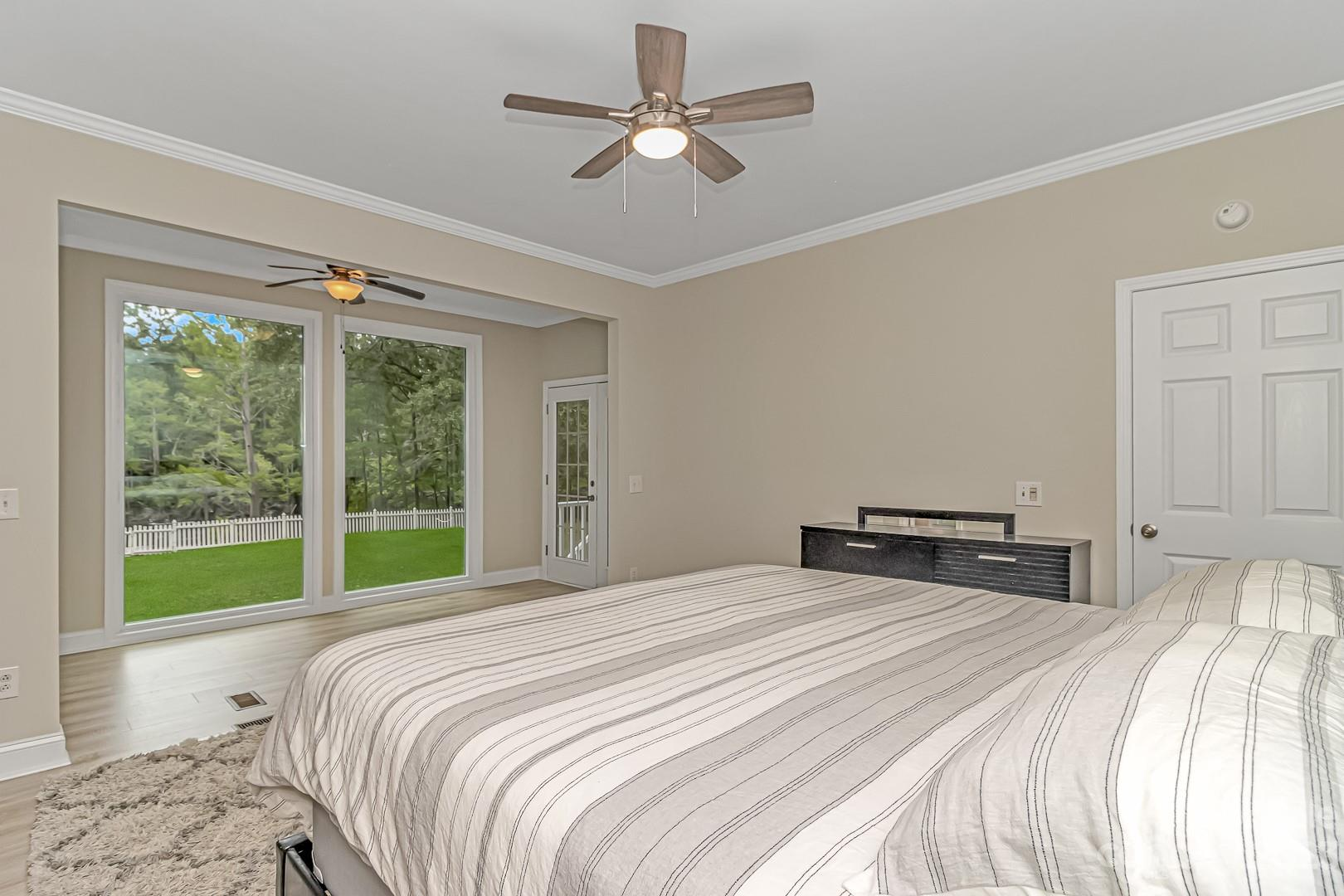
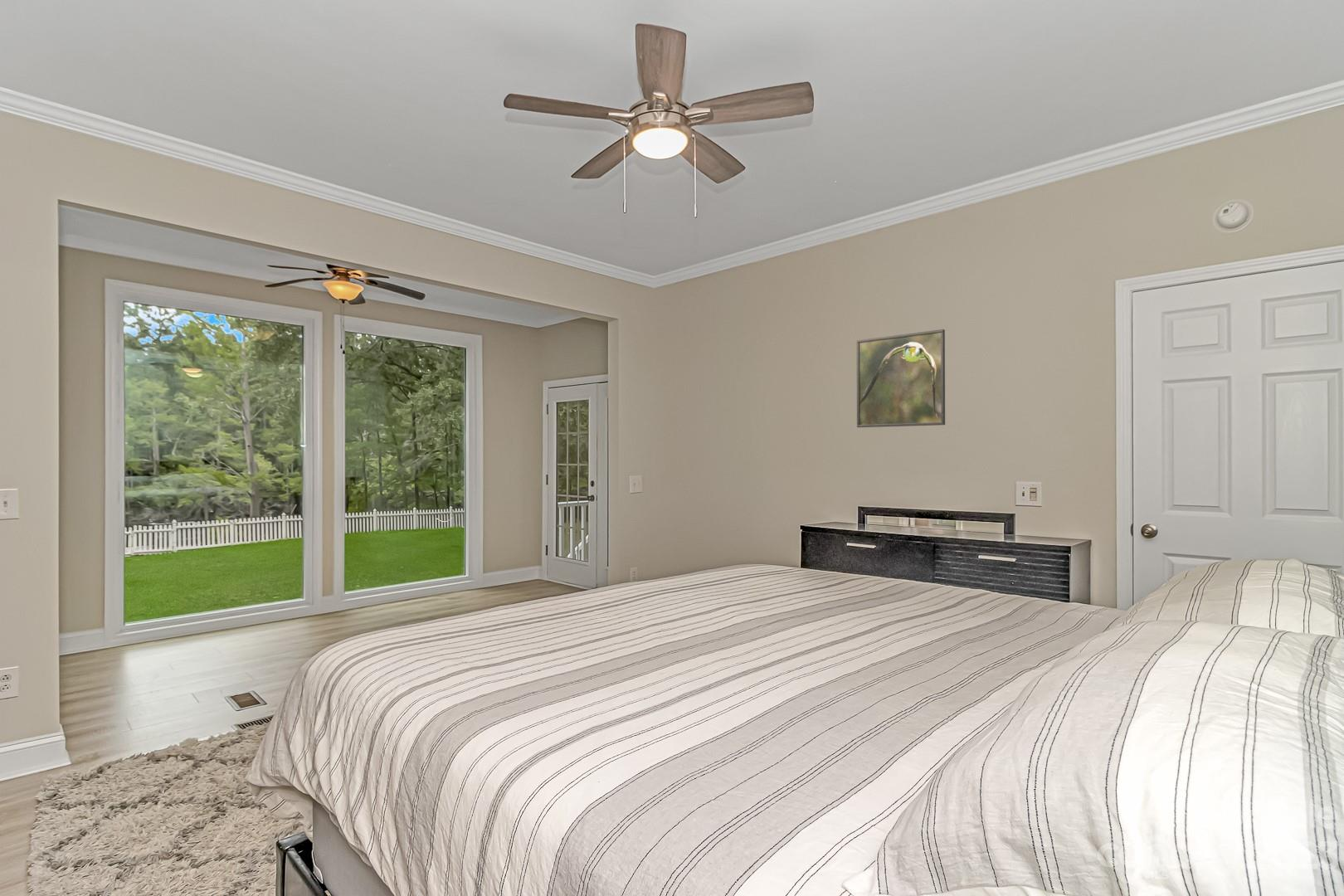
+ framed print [856,329,946,428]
